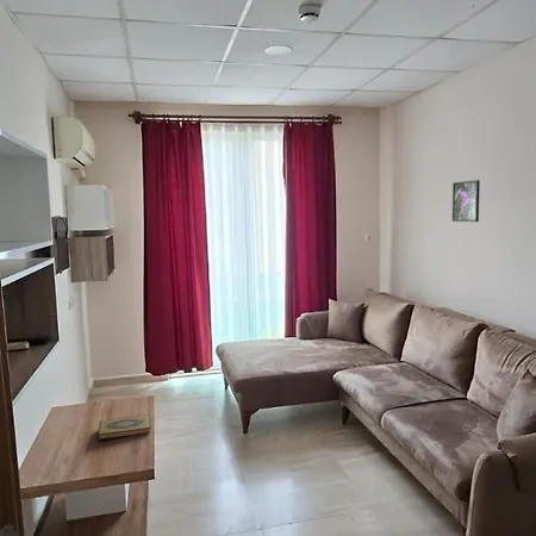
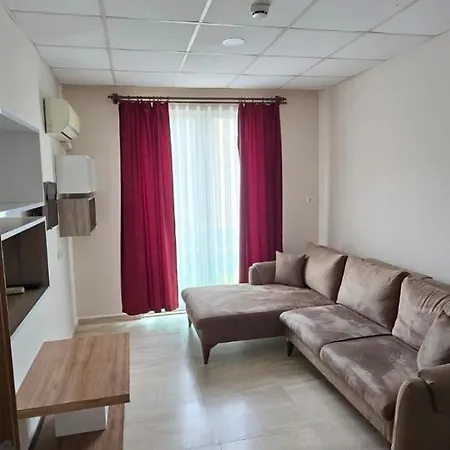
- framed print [451,179,481,223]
- hardback book [98,413,152,442]
